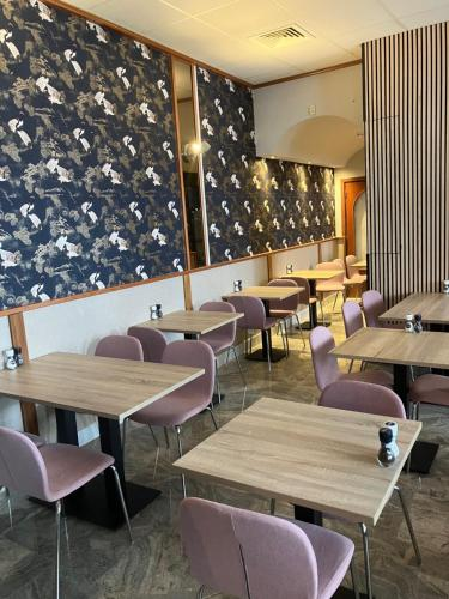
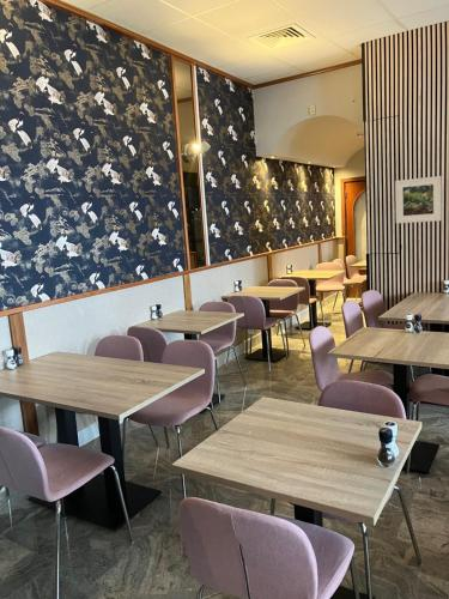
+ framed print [394,175,443,224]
